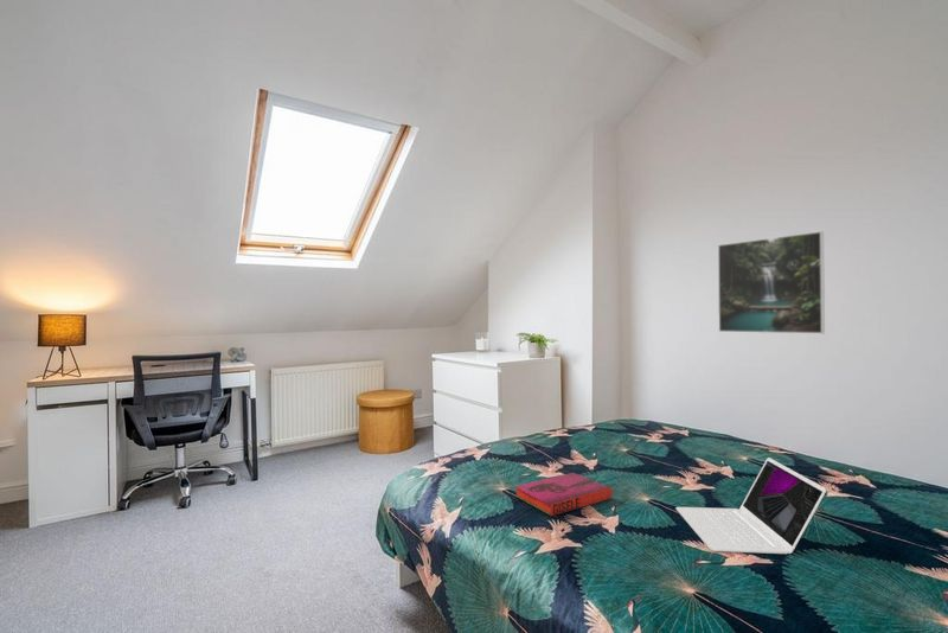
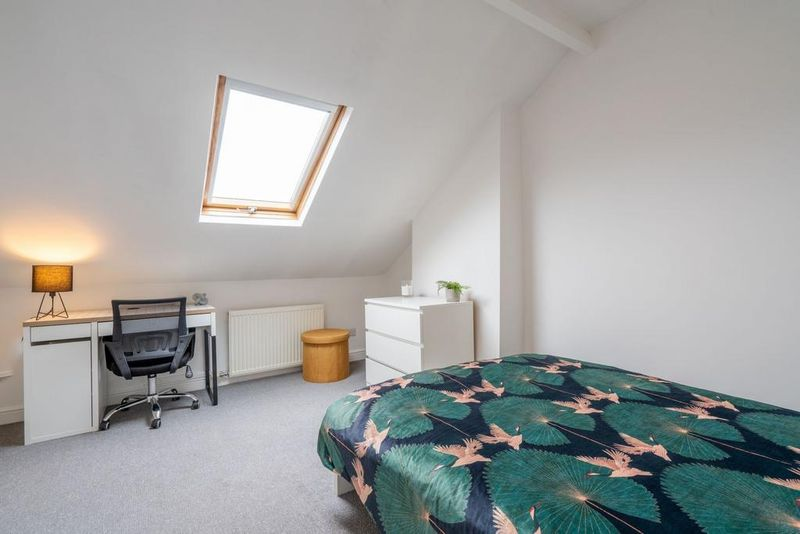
- hardback book [514,472,614,517]
- laptop [674,456,827,555]
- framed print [717,230,826,334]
